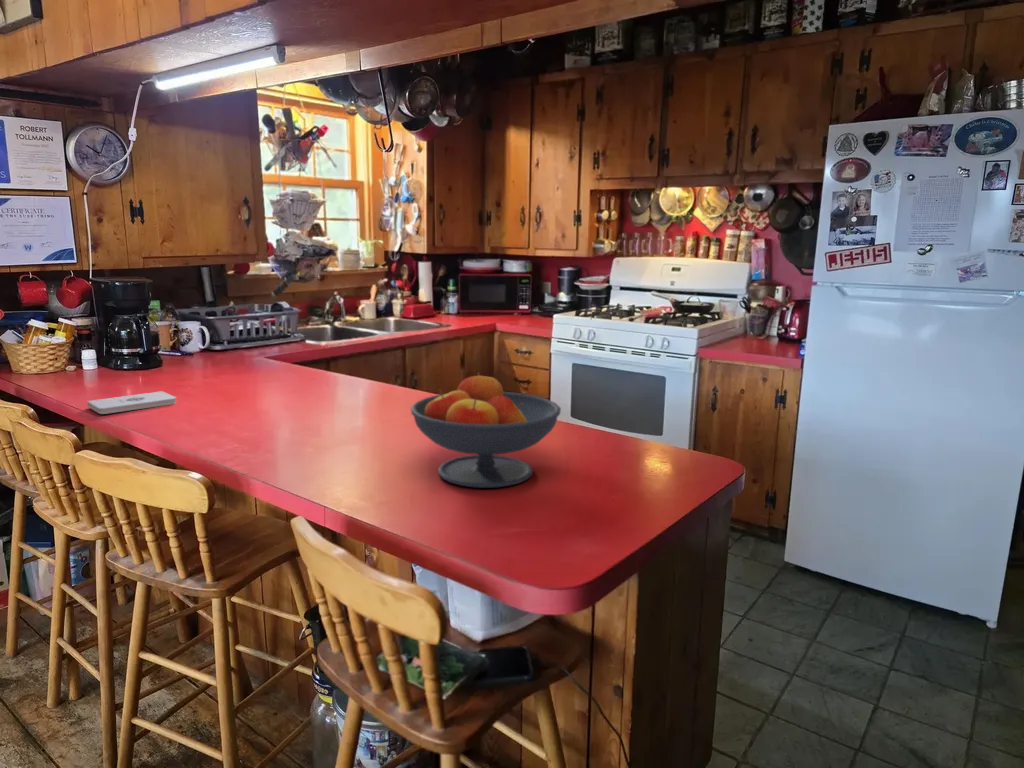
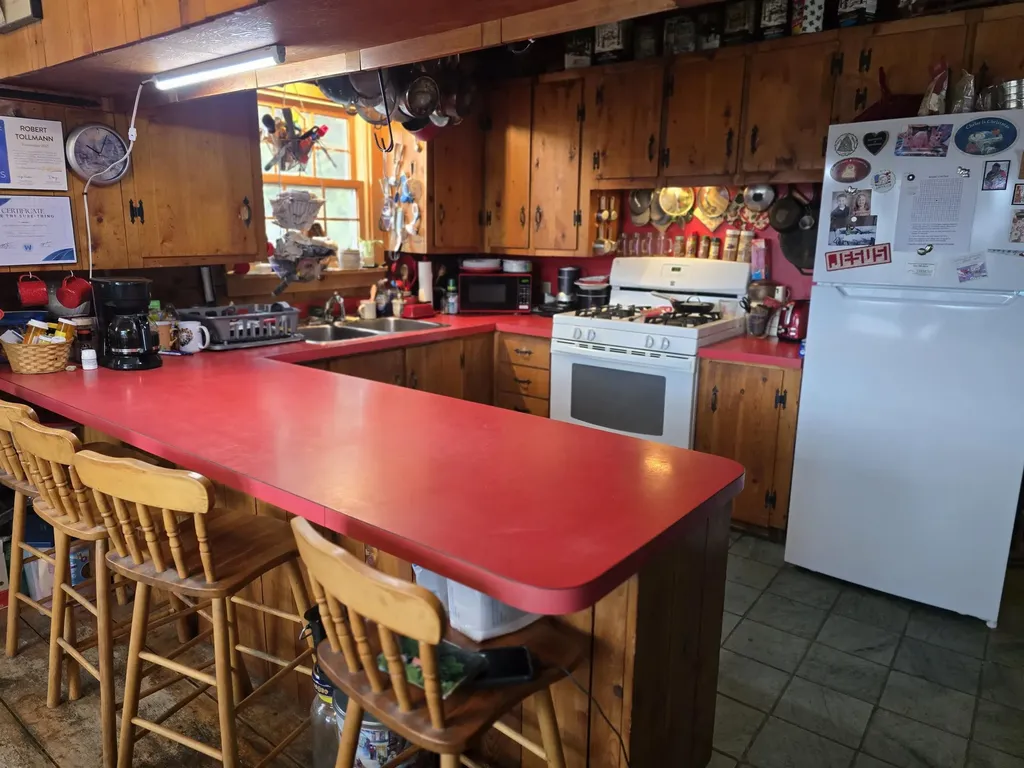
- fruit bowl [410,372,562,489]
- notepad [86,390,178,415]
